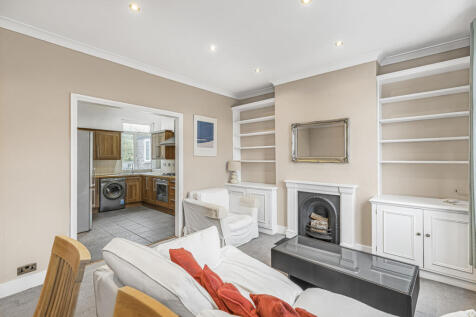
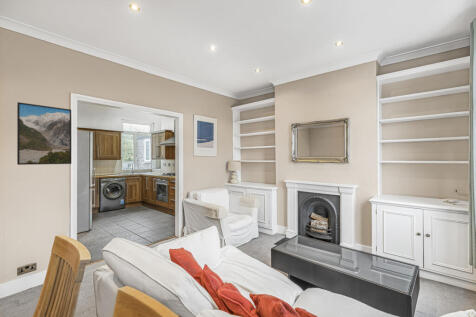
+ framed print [16,101,72,166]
